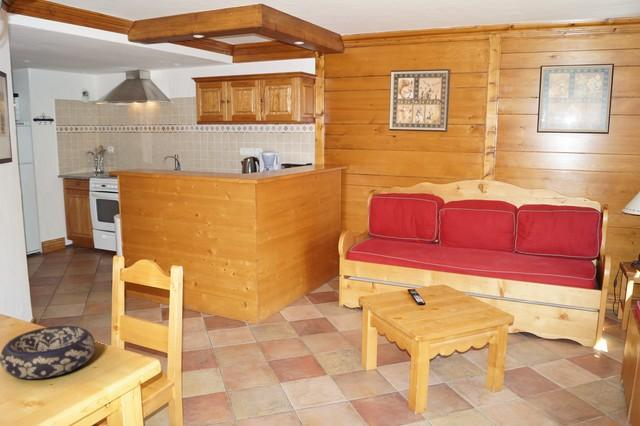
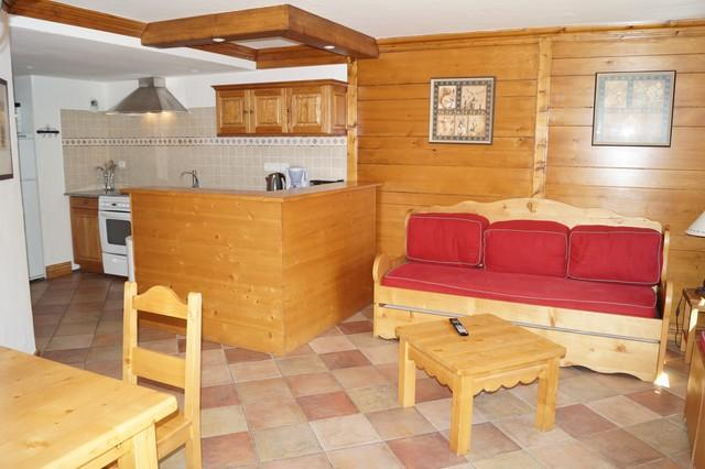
- decorative bowl [0,325,96,380]
